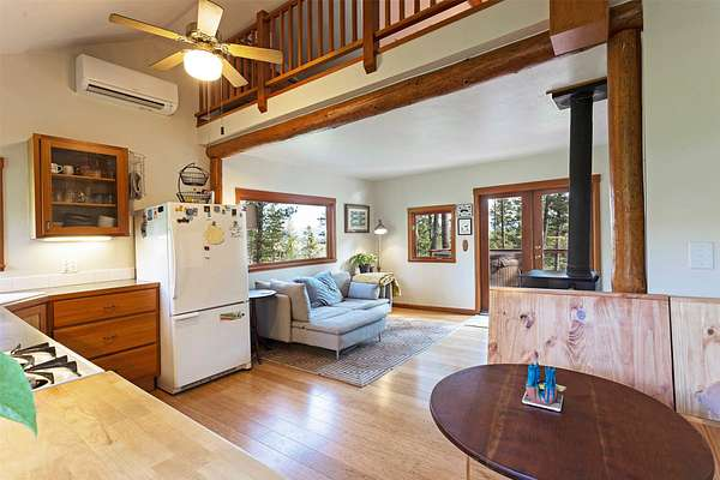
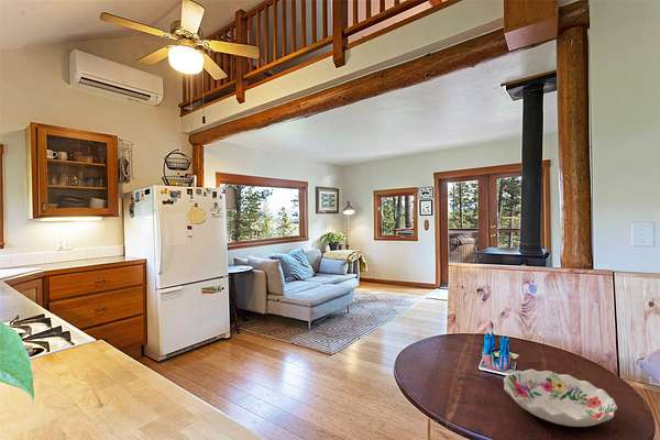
+ decorative bowl [503,369,618,428]
